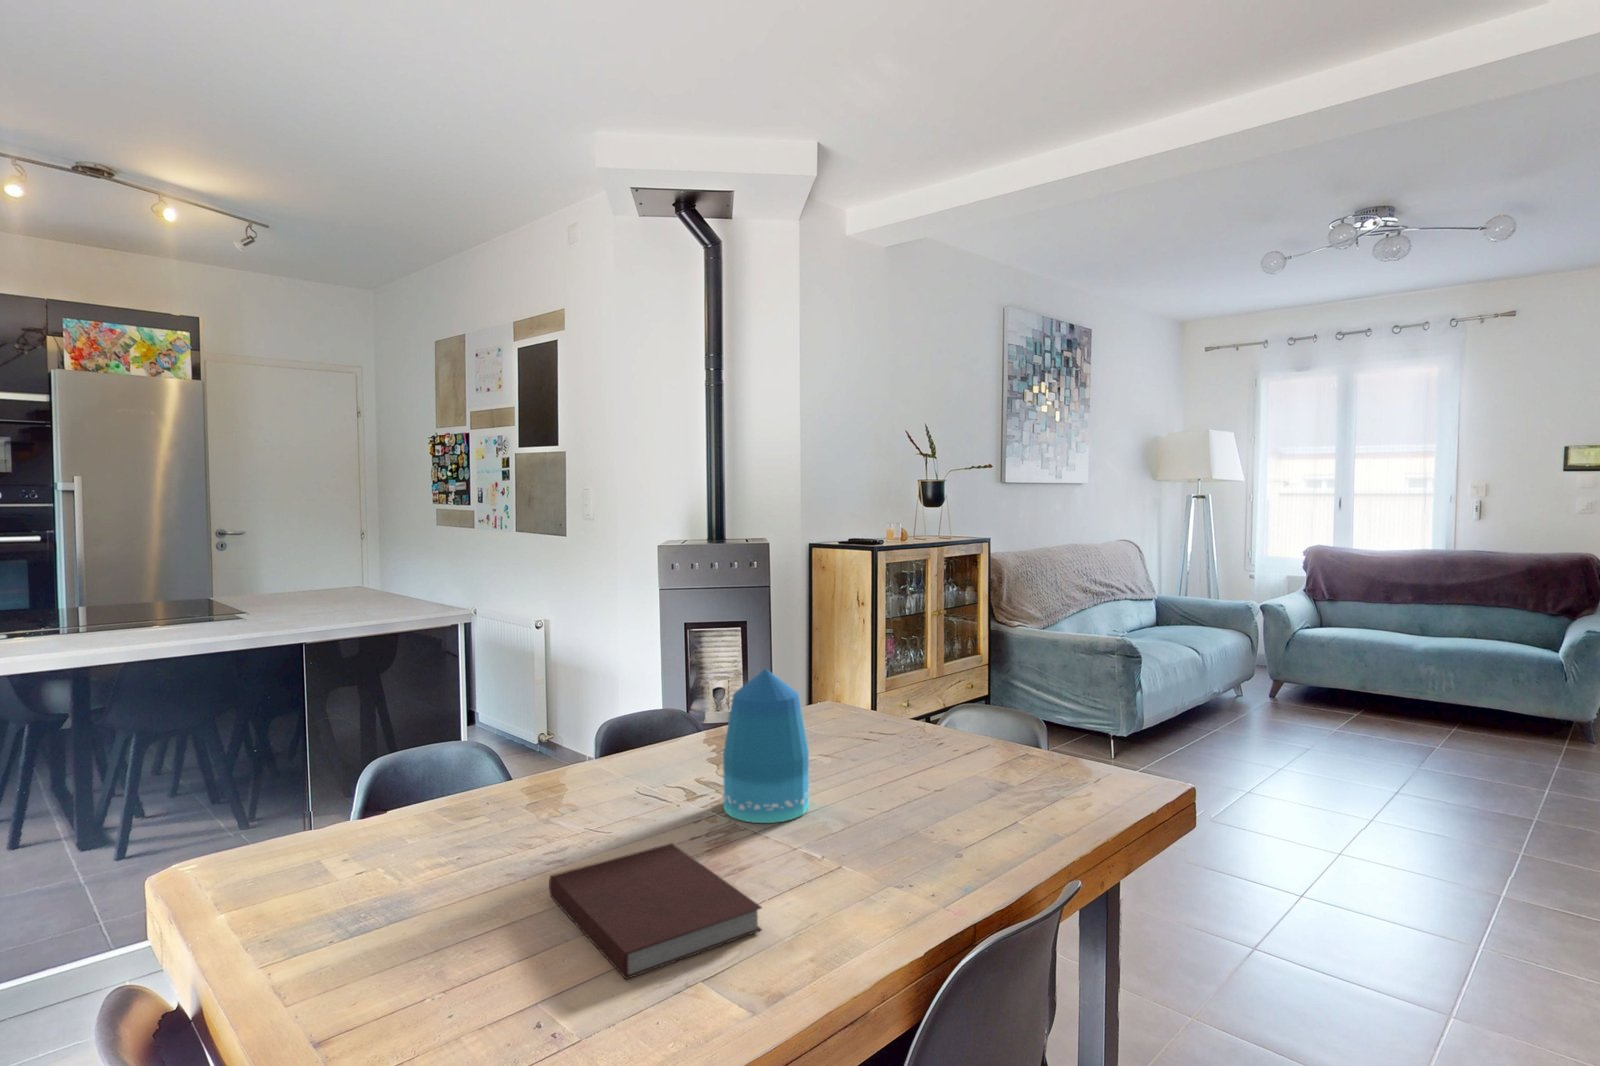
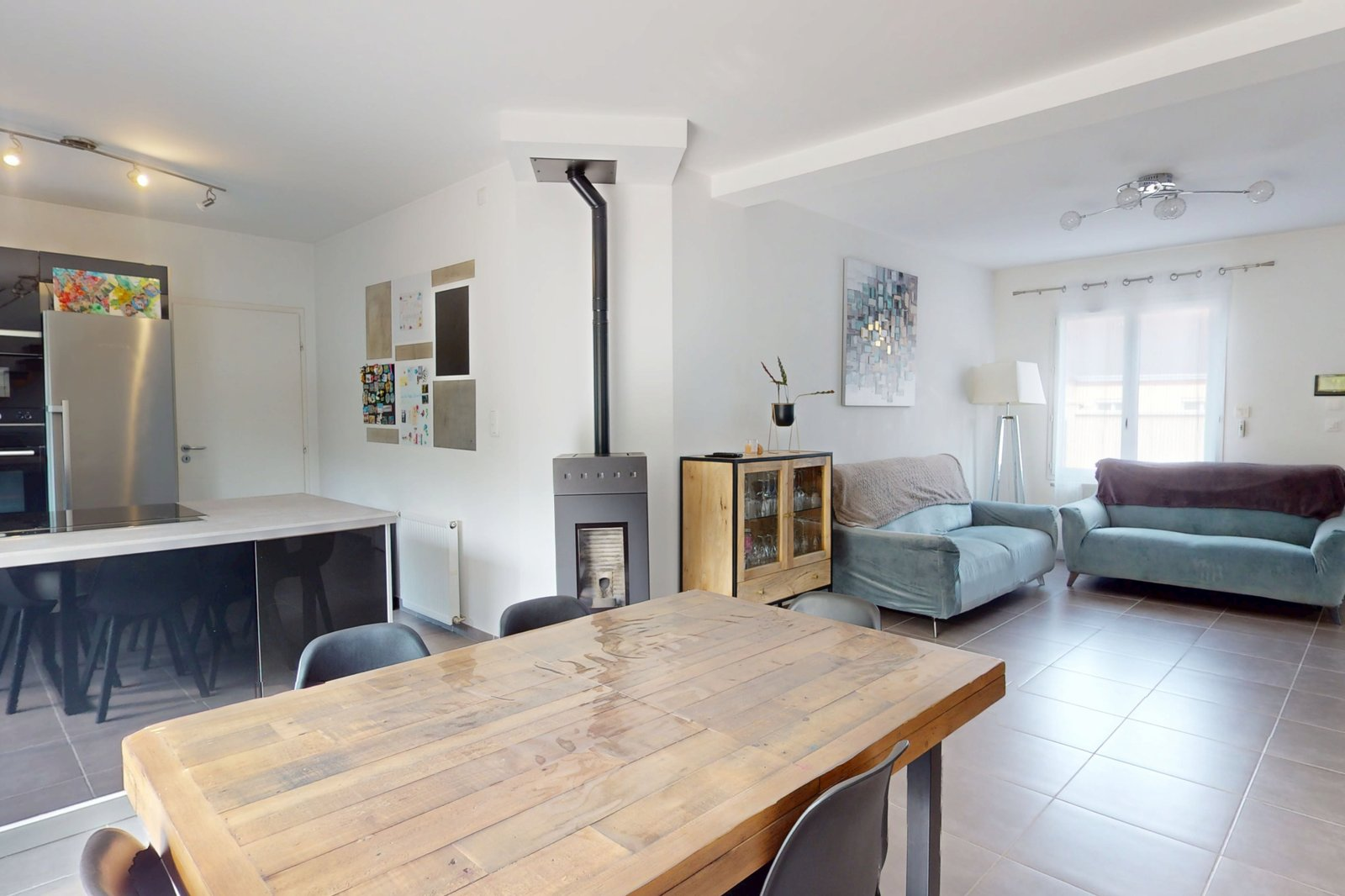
- notebook [548,842,763,980]
- vase [722,667,810,824]
